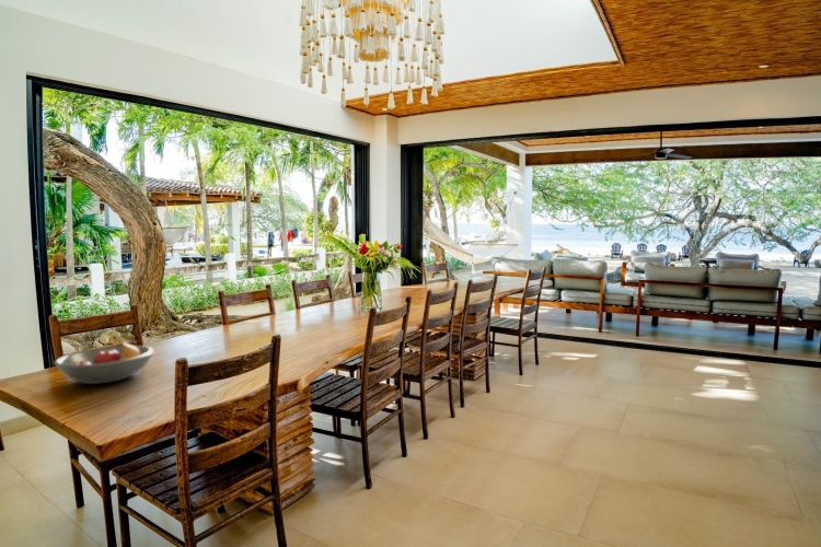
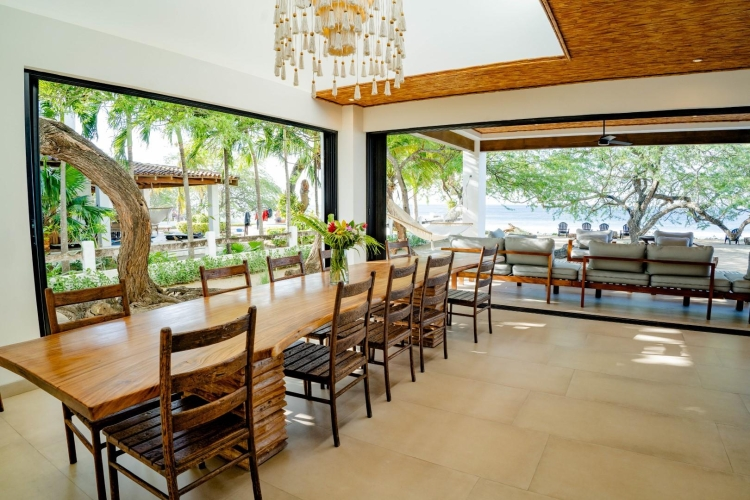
- fruit bowl [53,340,155,385]
